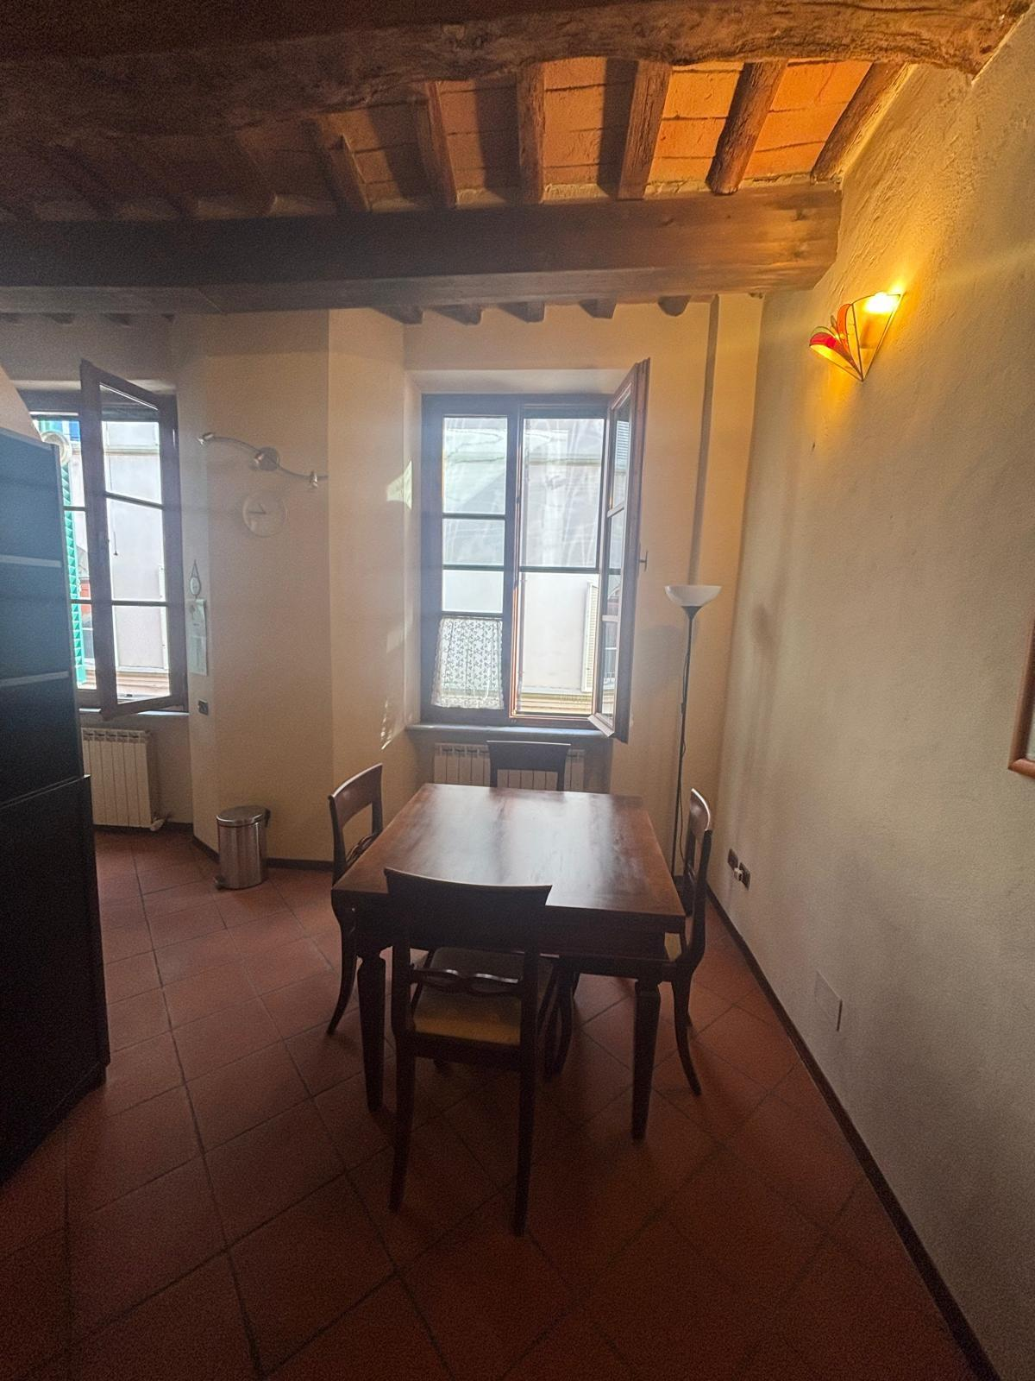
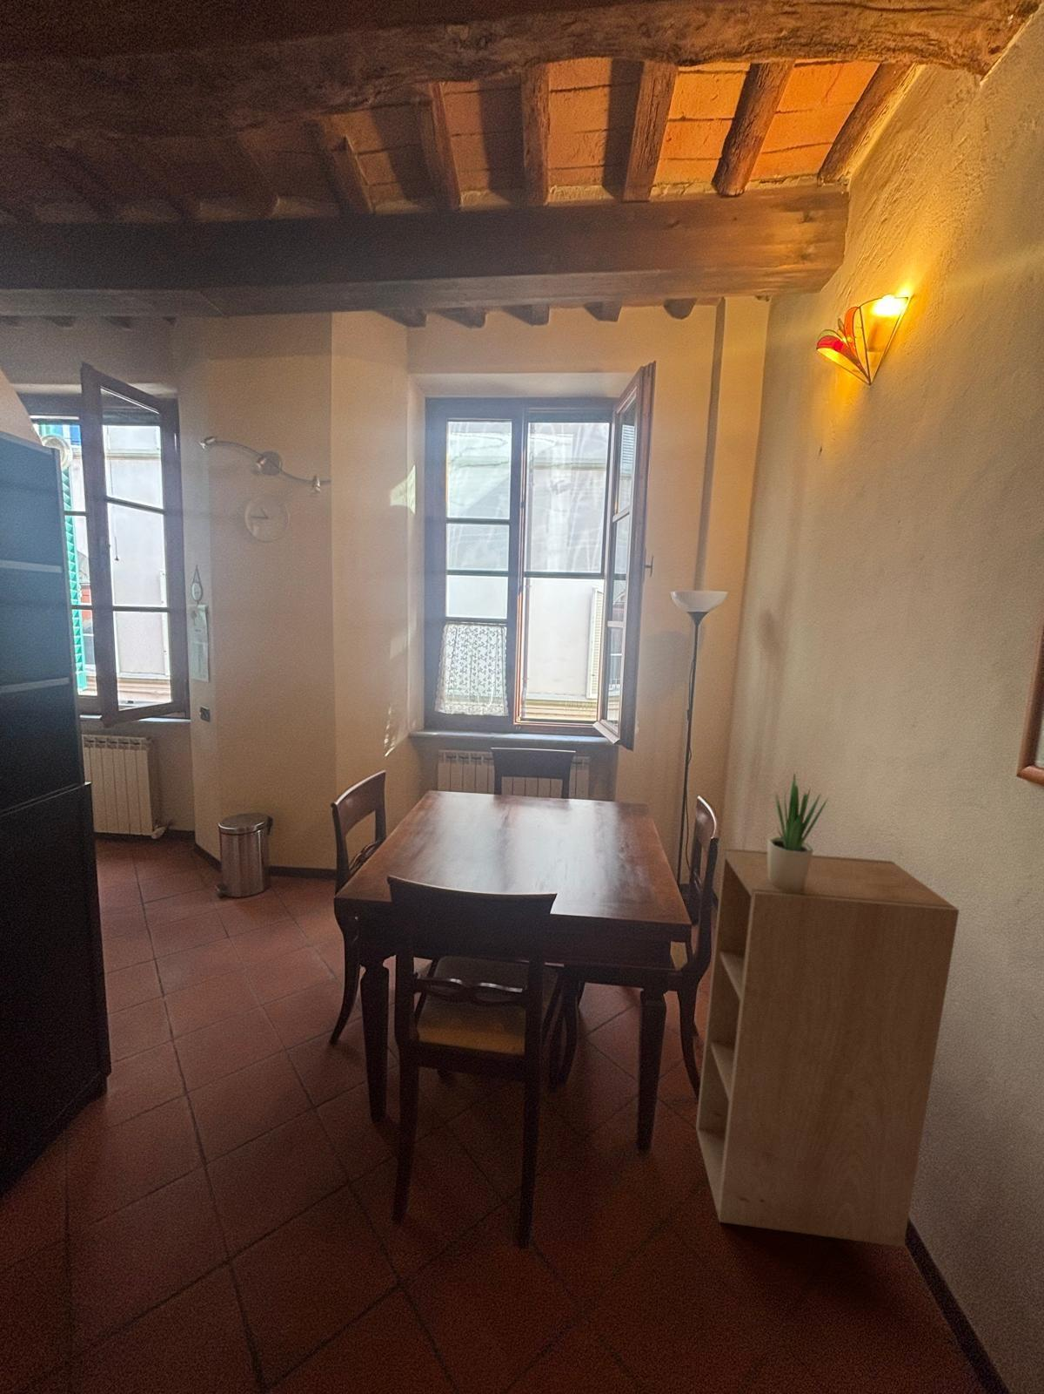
+ shelving unit [695,847,960,1248]
+ potted plant [767,772,830,891]
